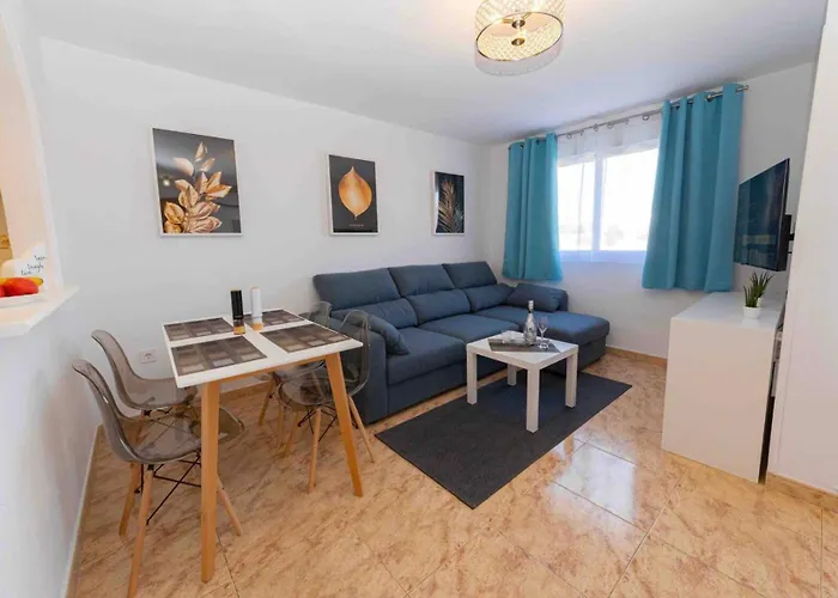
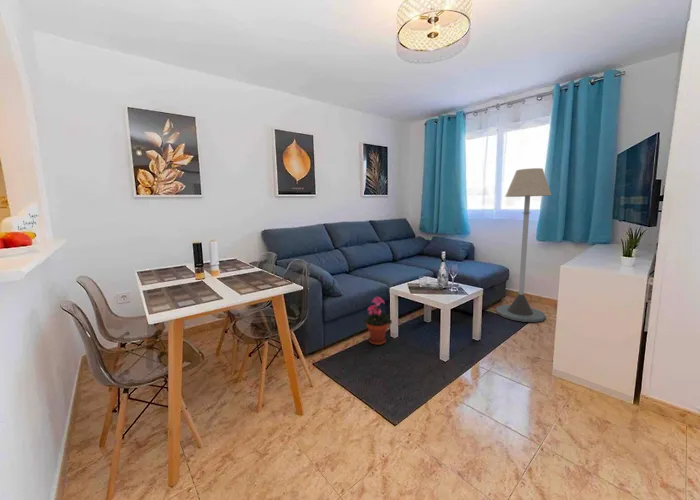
+ floor lamp [495,167,552,323]
+ potted plant [362,296,393,346]
